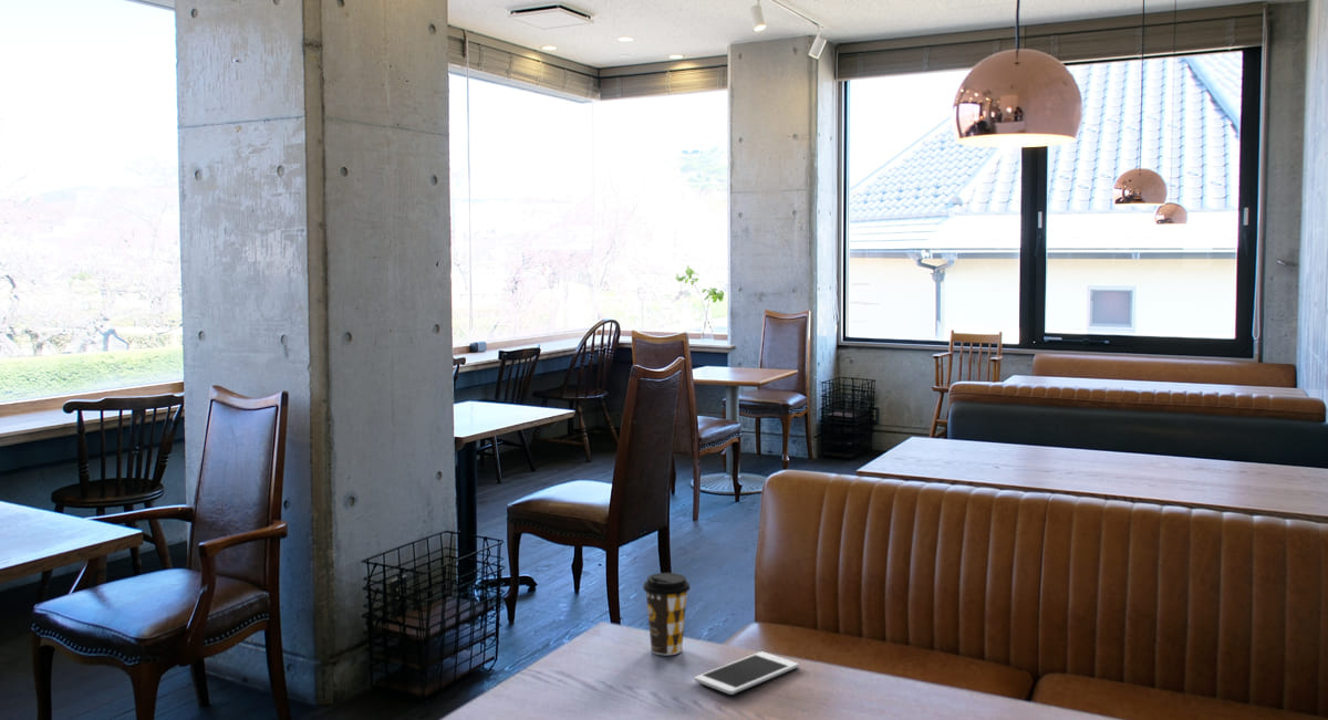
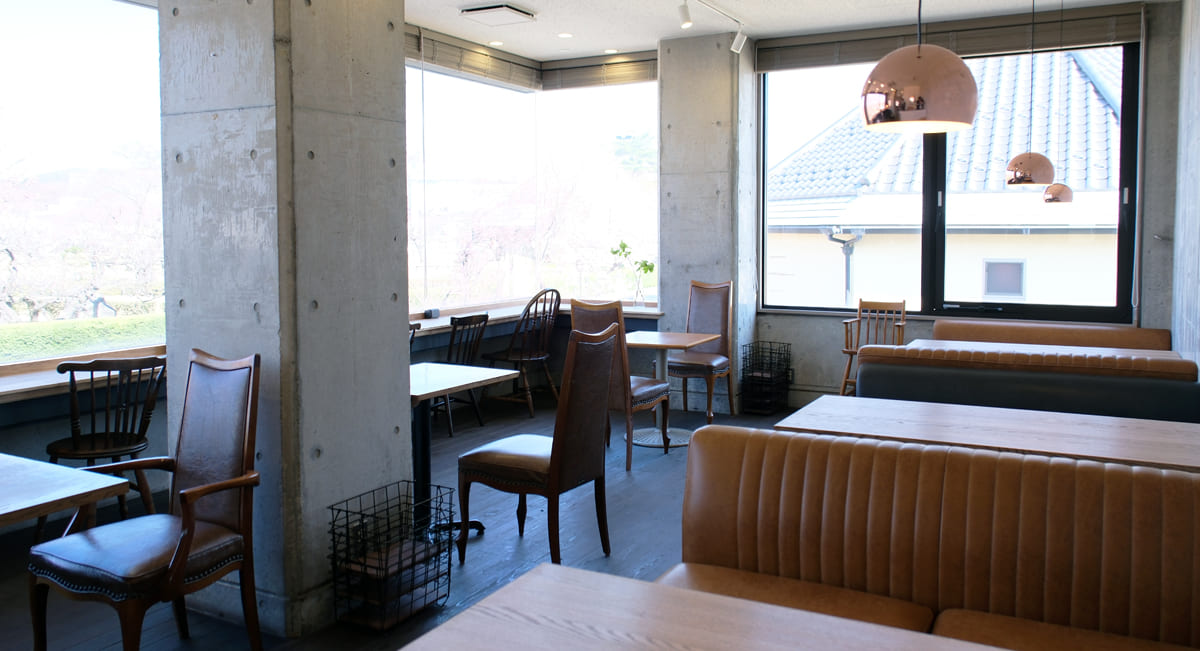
- cell phone [694,650,800,696]
- coffee cup [642,572,692,656]
